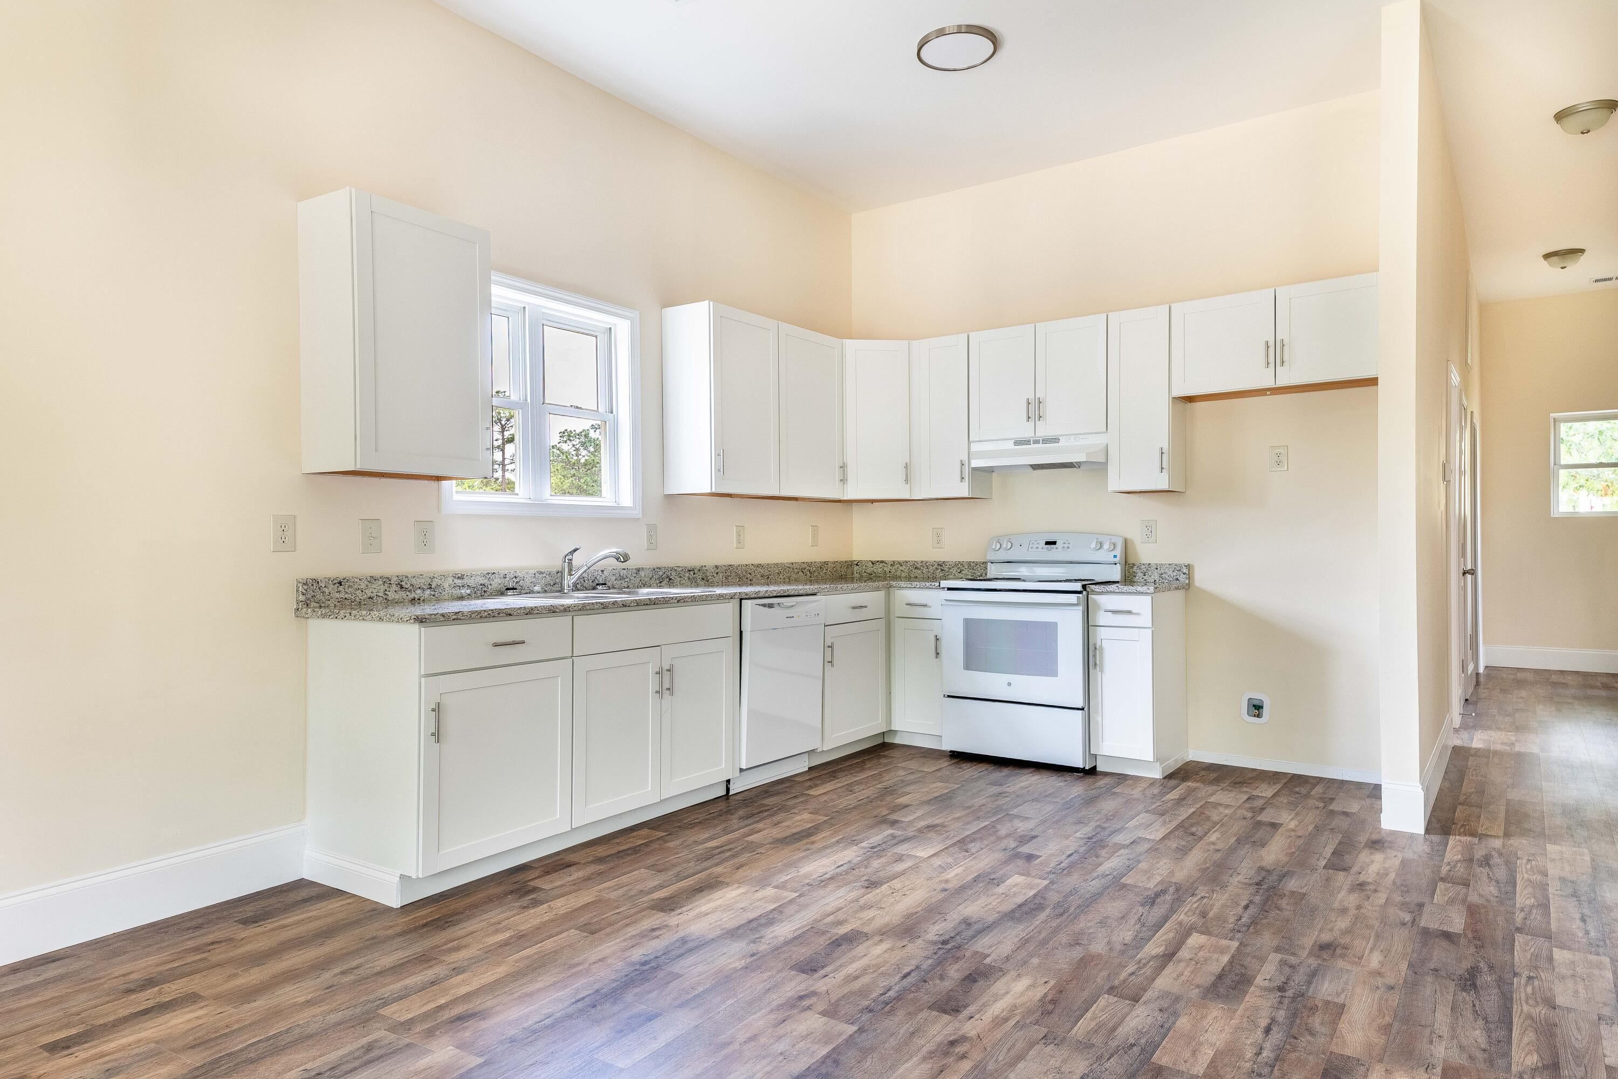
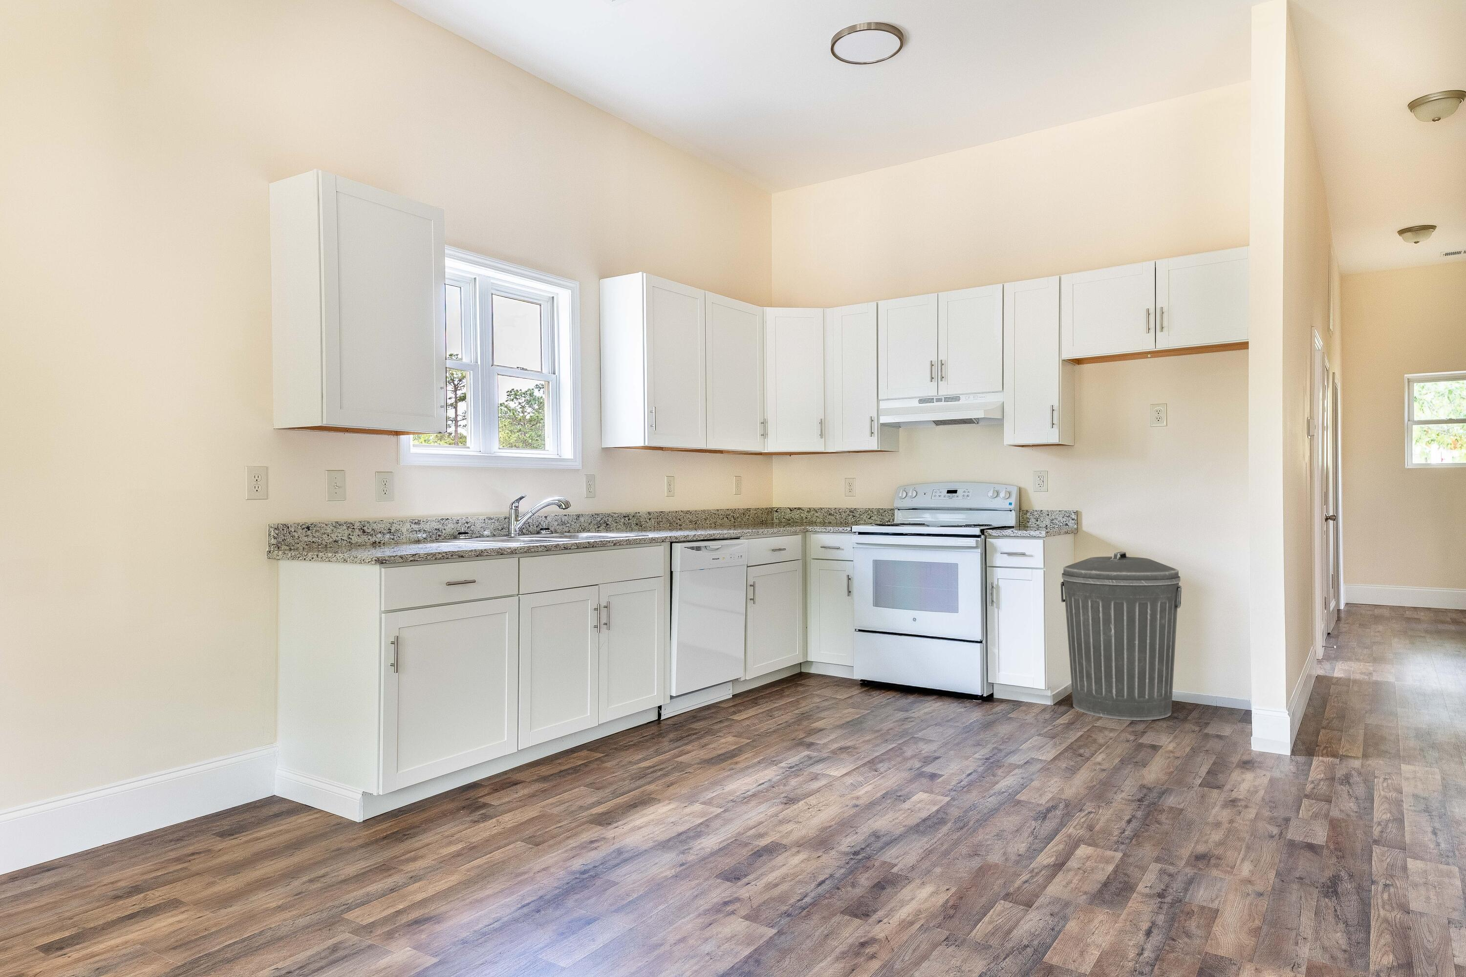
+ trash can [1060,551,1182,721]
